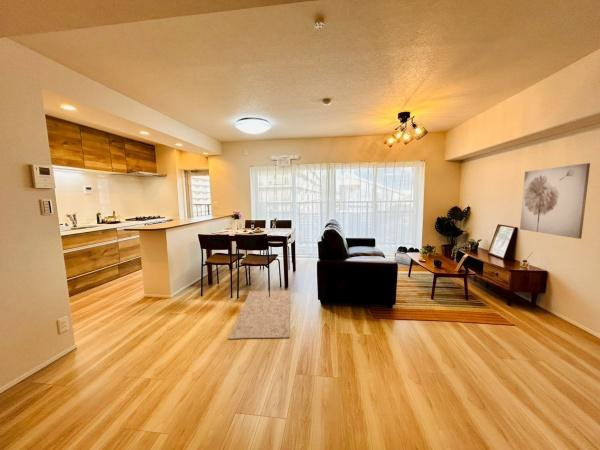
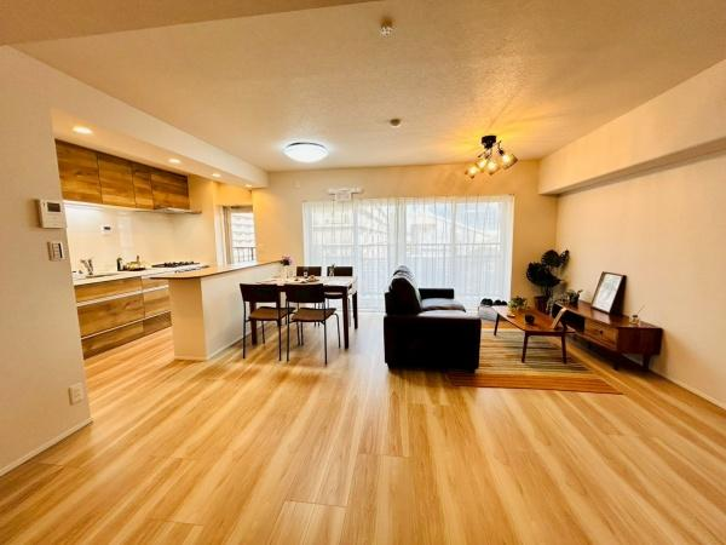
- wall art [519,162,591,240]
- rug [227,289,291,340]
